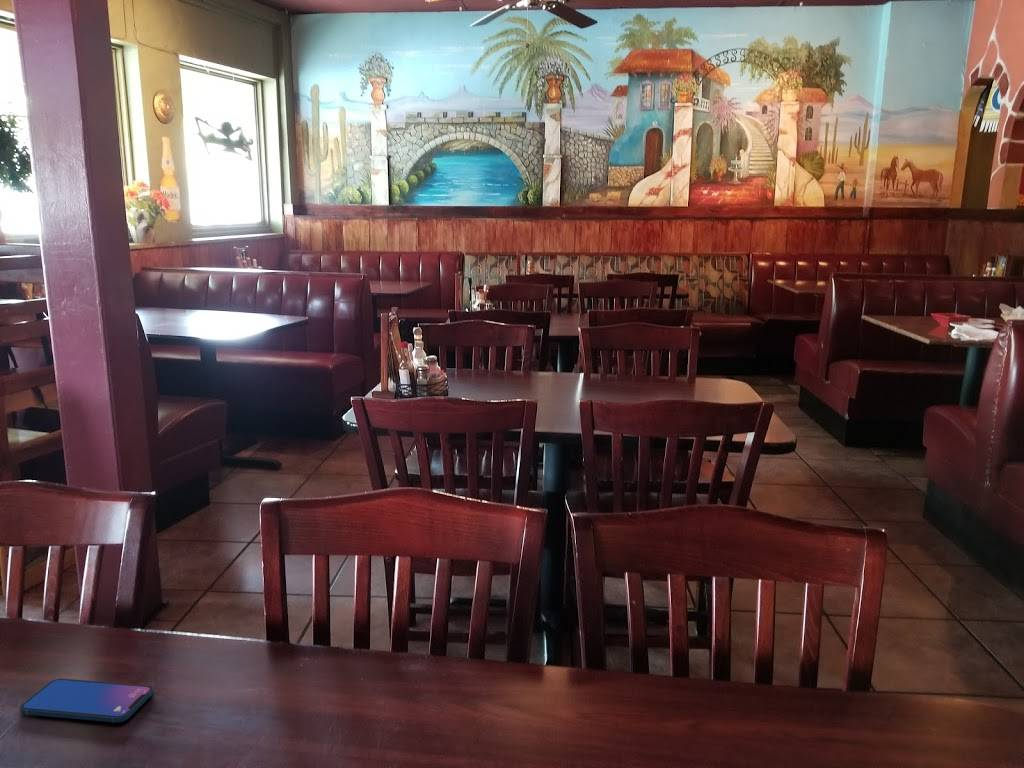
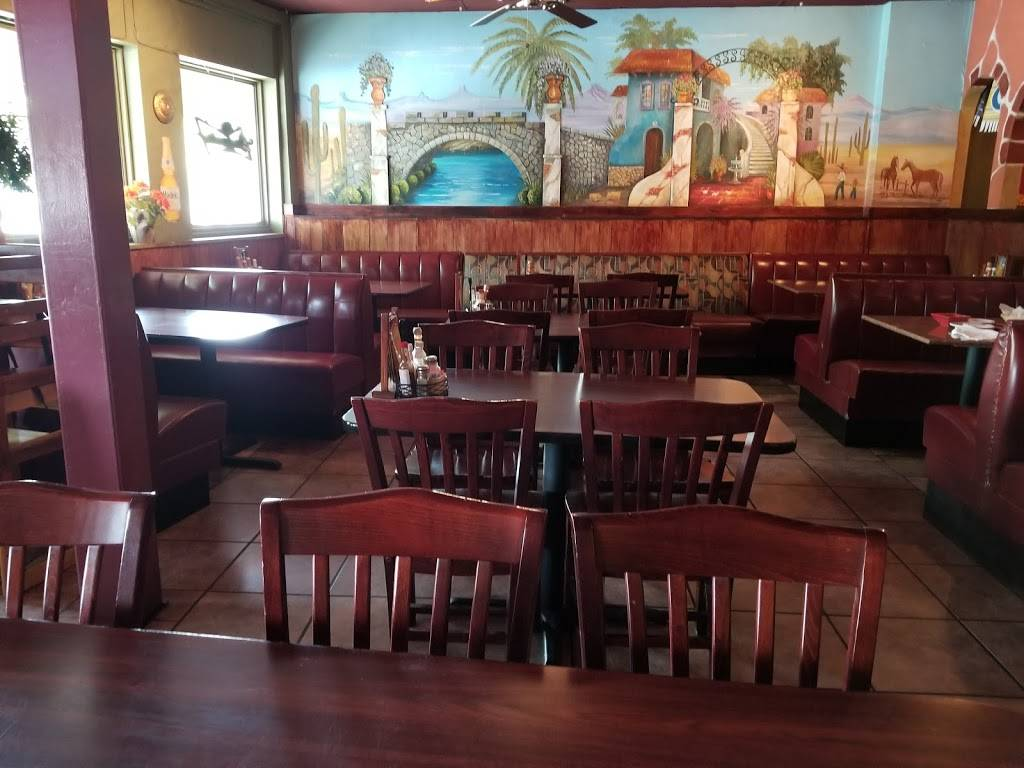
- smartphone [19,678,155,723]
